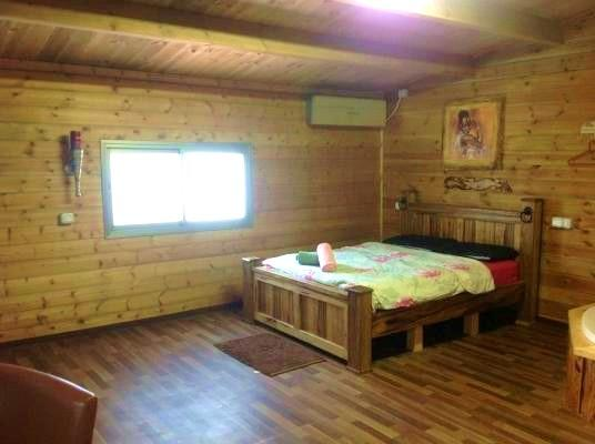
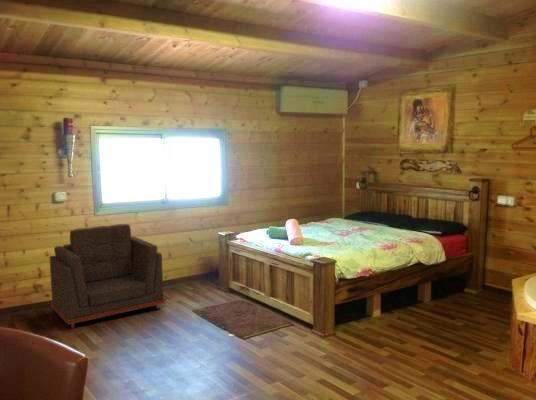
+ armchair [49,223,166,329]
